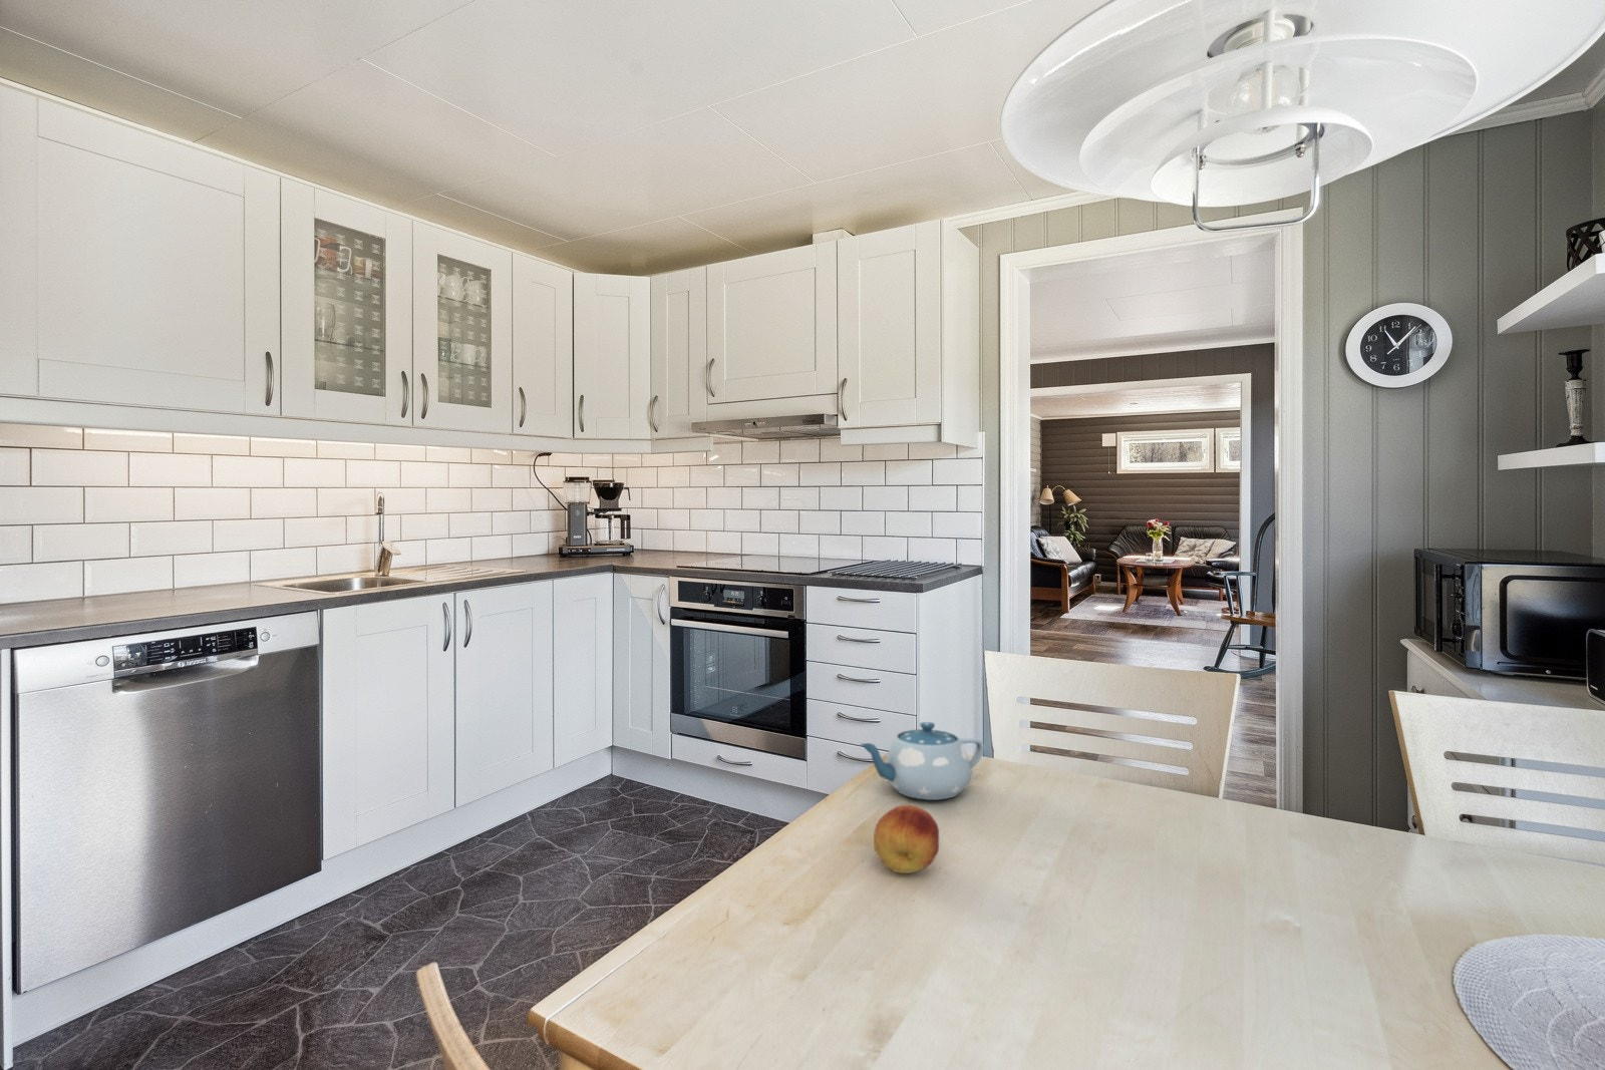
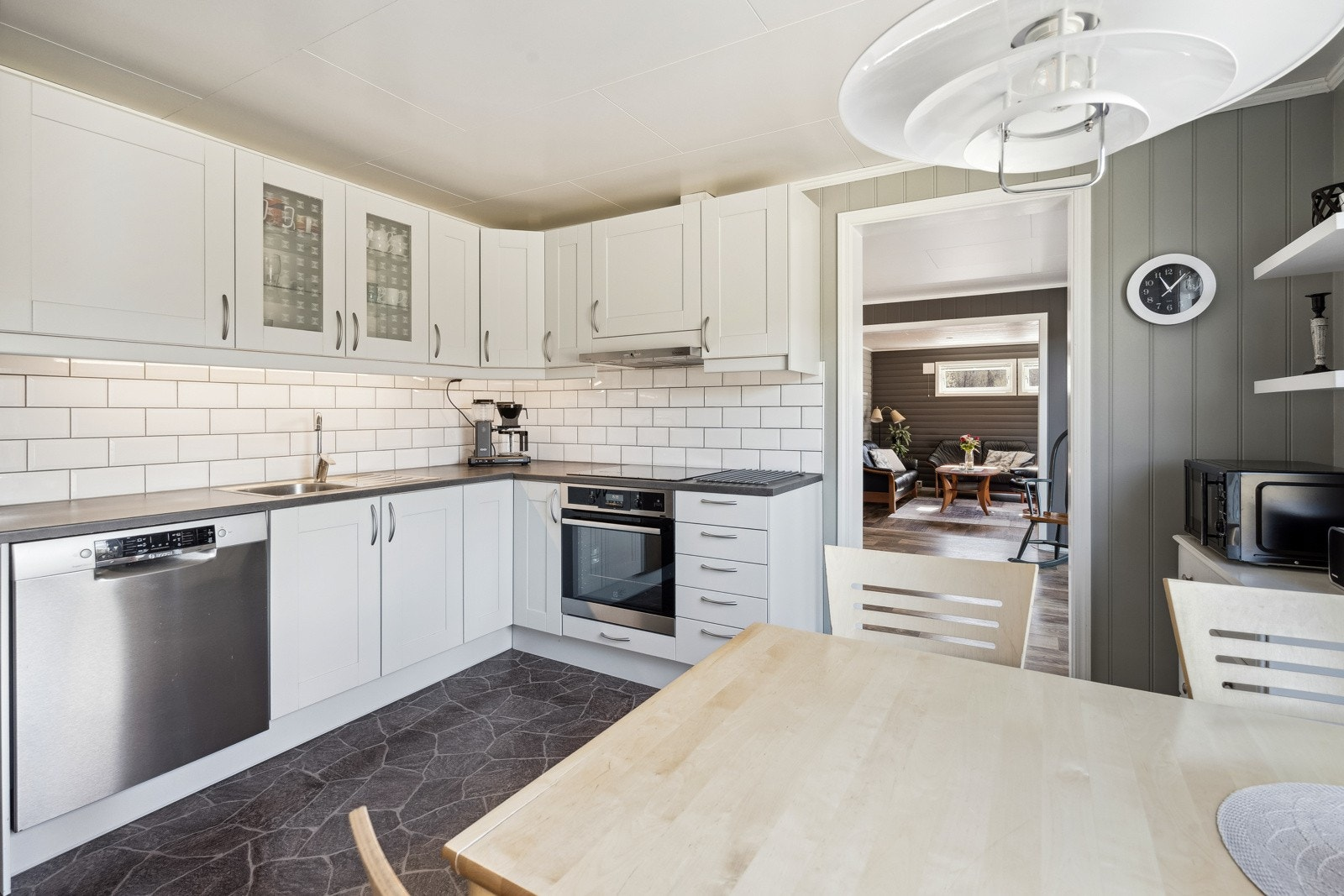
- fruit [873,804,940,874]
- chinaware [859,721,985,801]
